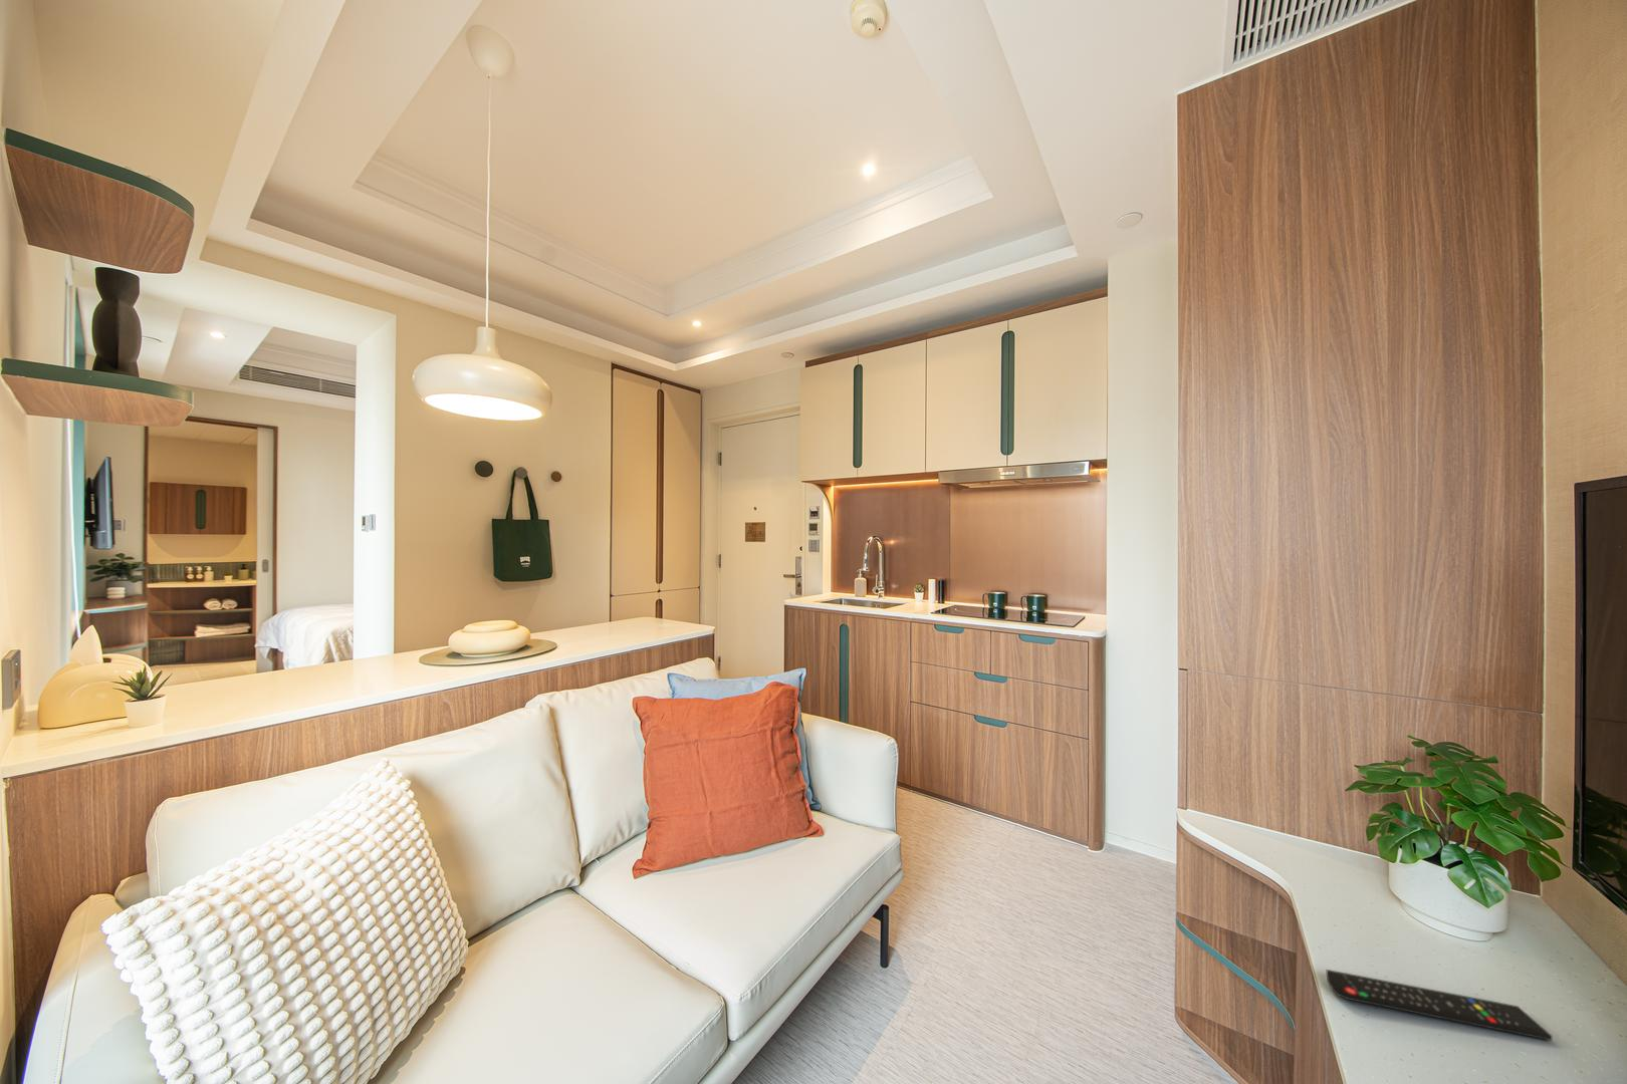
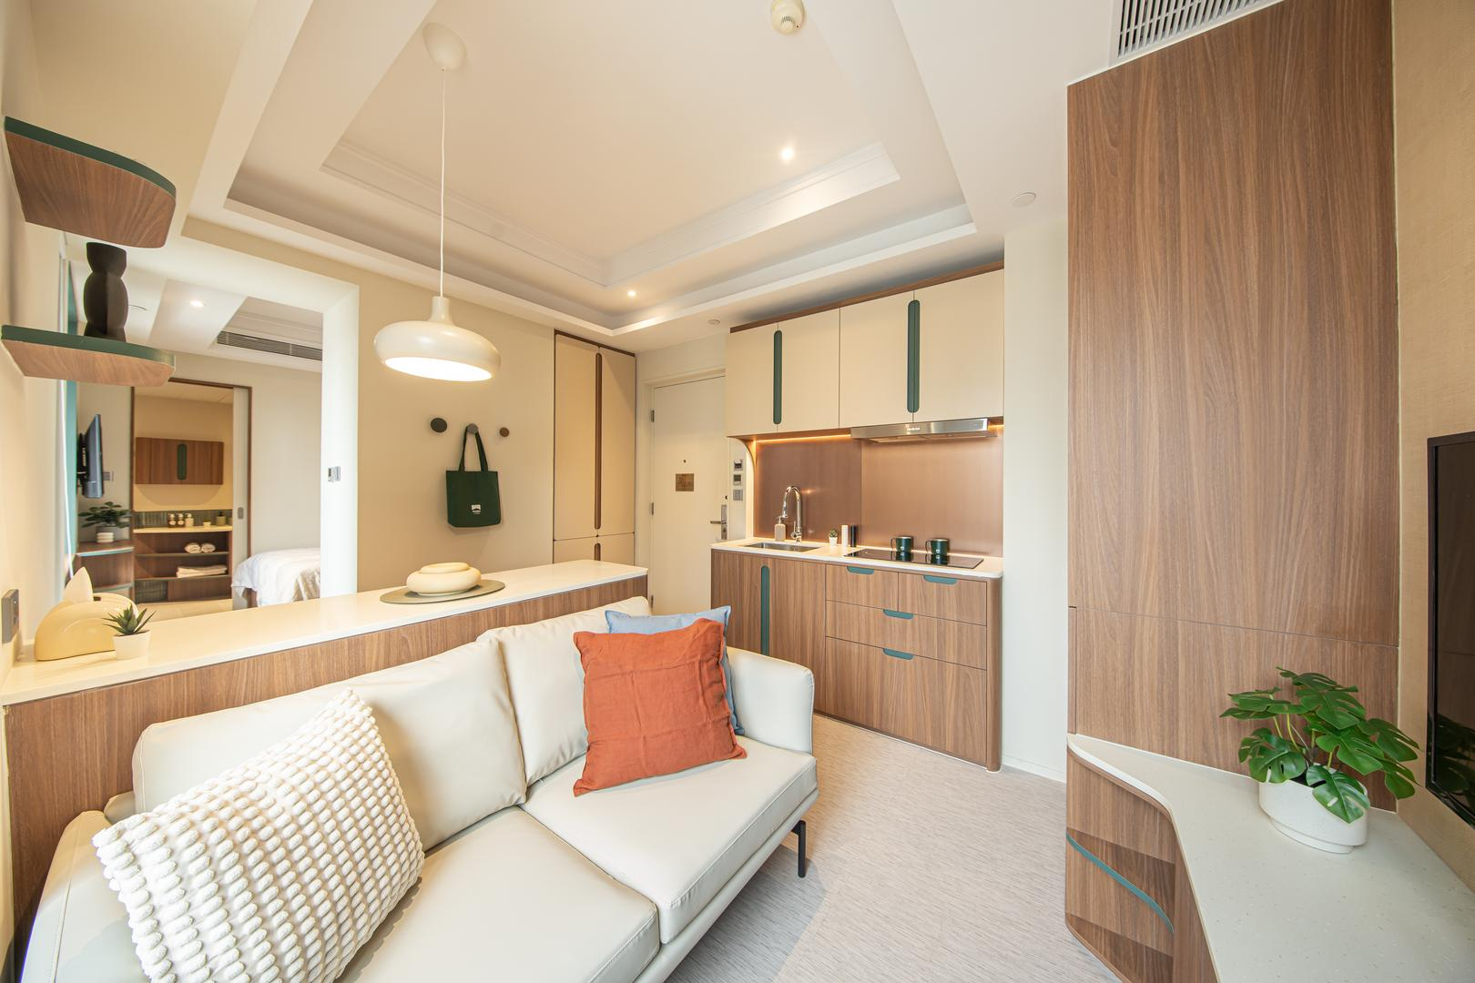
- remote control [1326,969,1553,1042]
